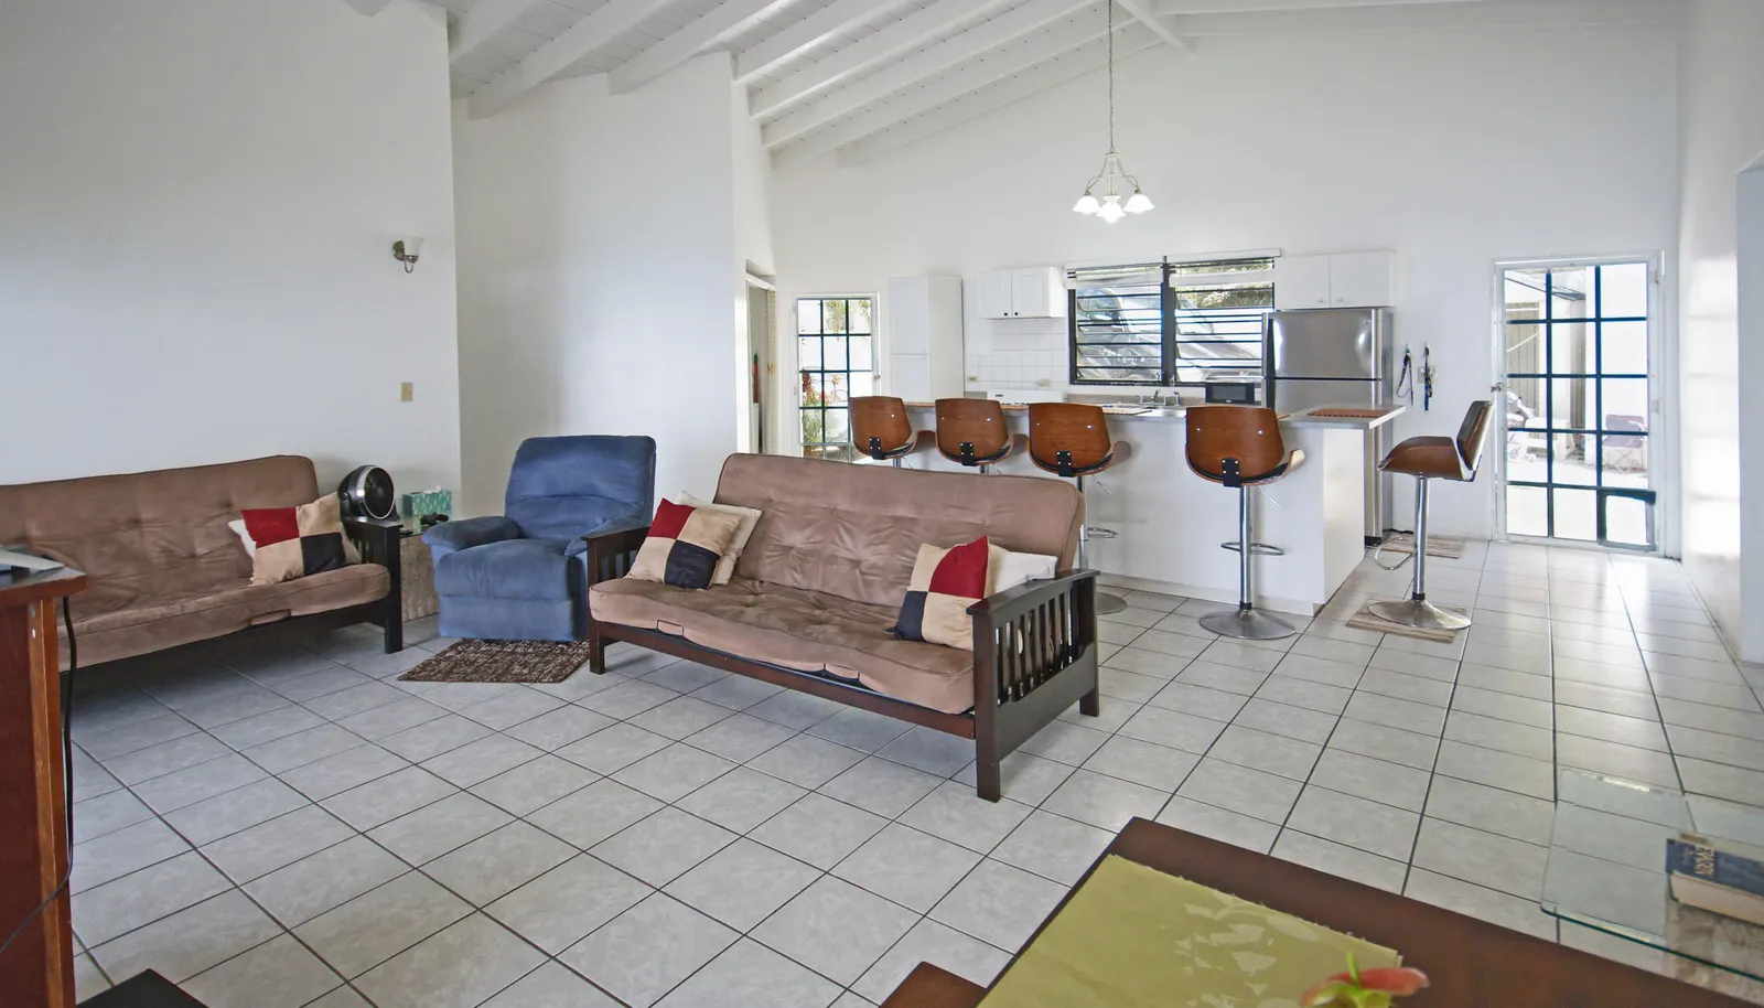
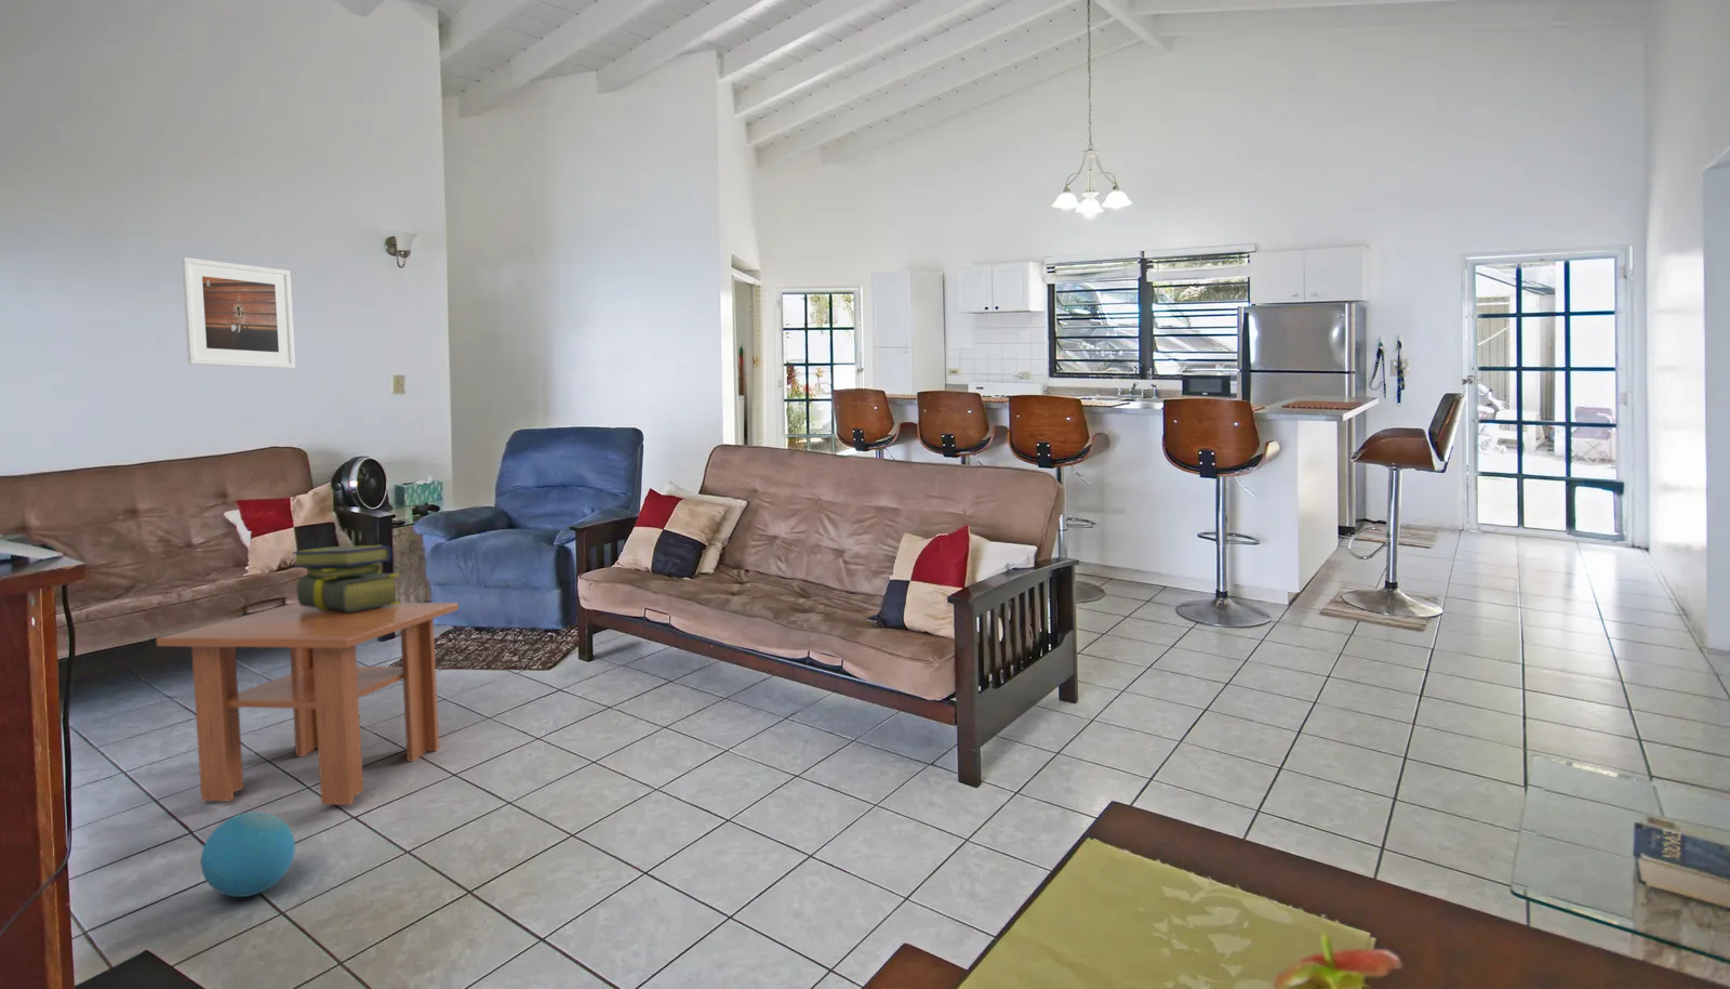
+ ball [200,811,296,899]
+ coffee table [156,601,460,806]
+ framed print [181,257,296,370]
+ stack of books [291,544,402,612]
